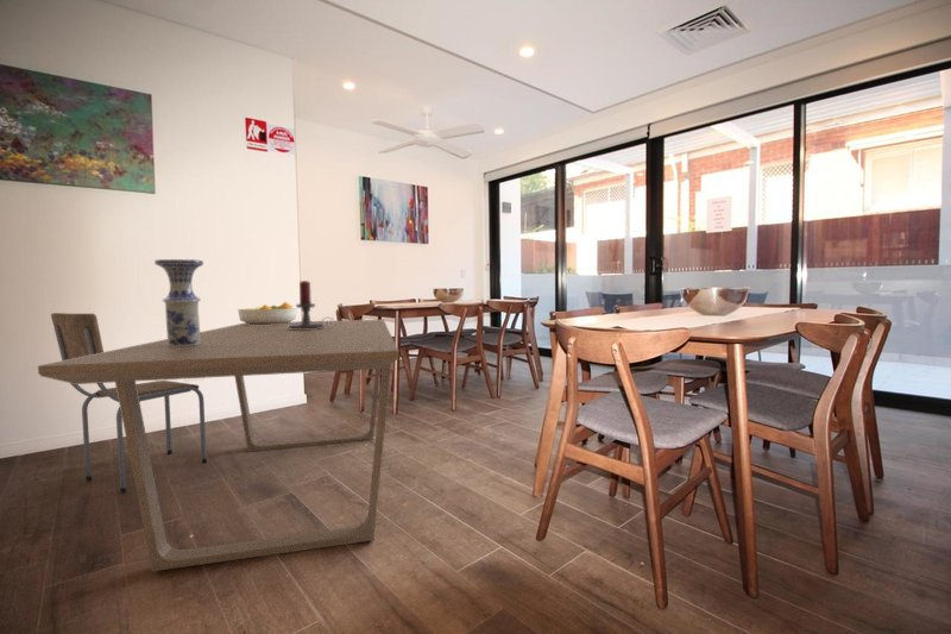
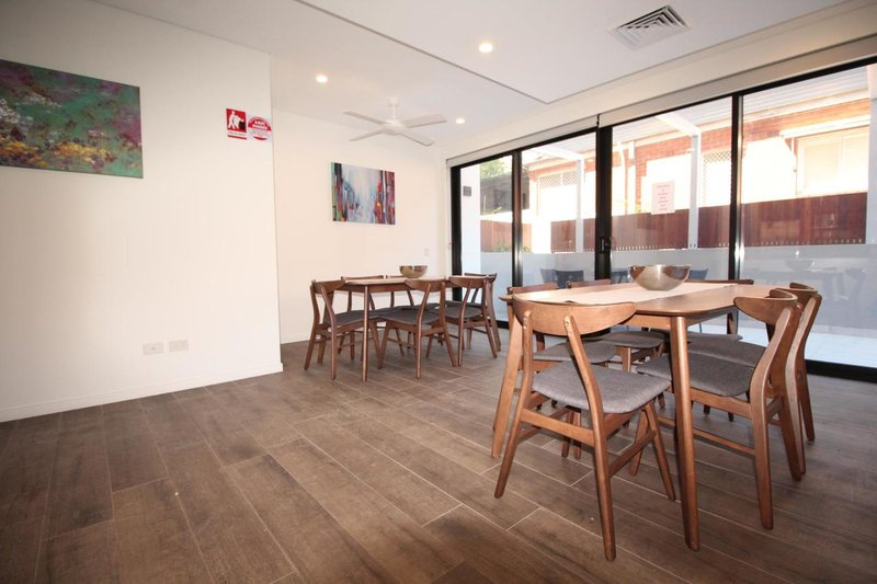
- fruit bowl [237,301,298,325]
- candle holder [288,280,335,329]
- vase [153,258,204,347]
- dining chair [50,312,208,494]
- dining table [37,319,401,572]
